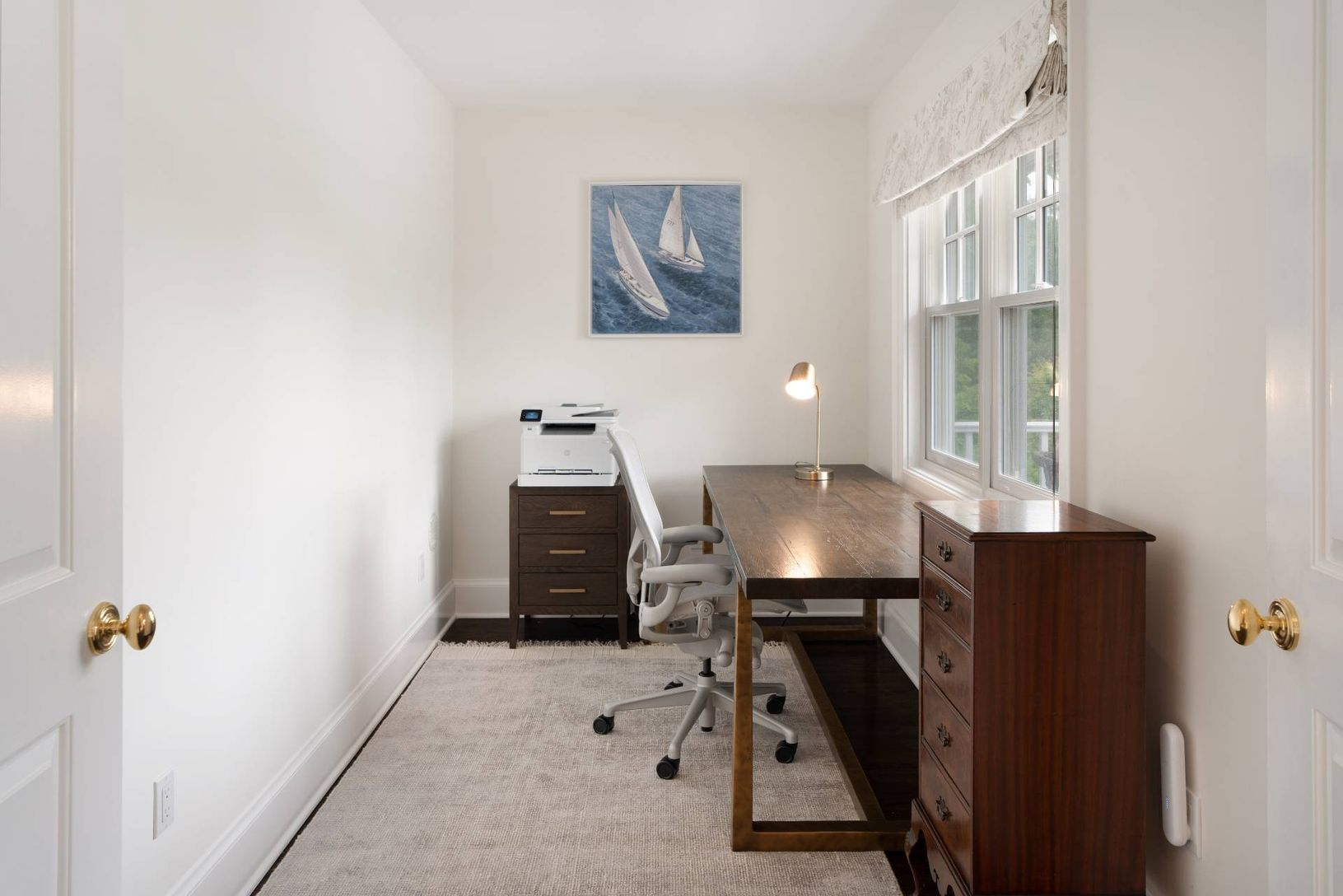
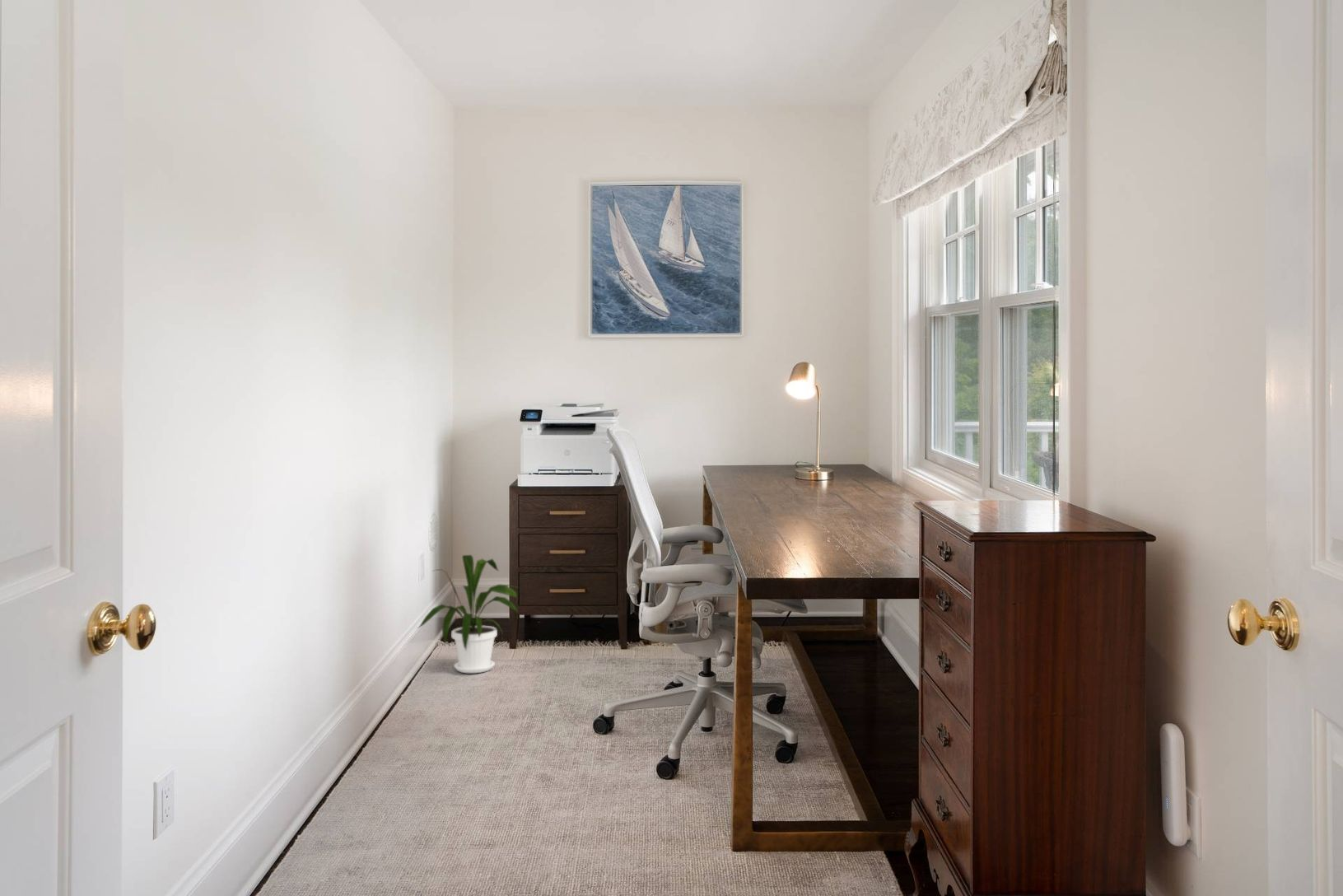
+ house plant [417,554,520,674]
